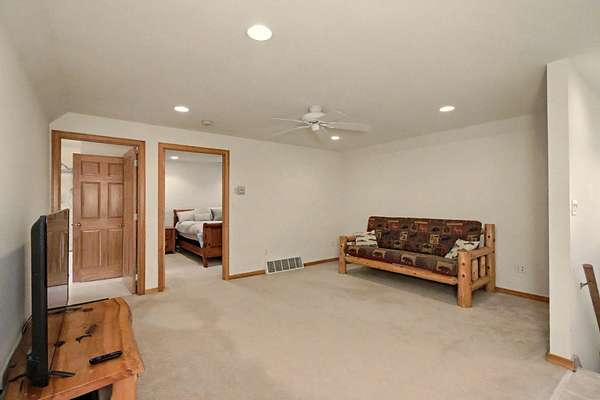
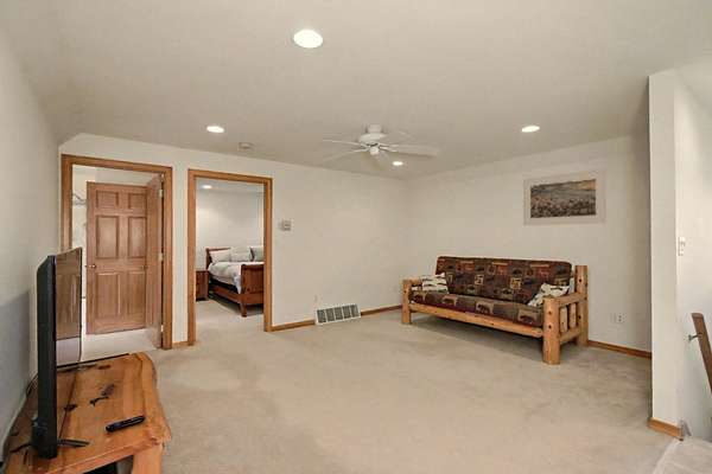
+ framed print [522,167,608,226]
